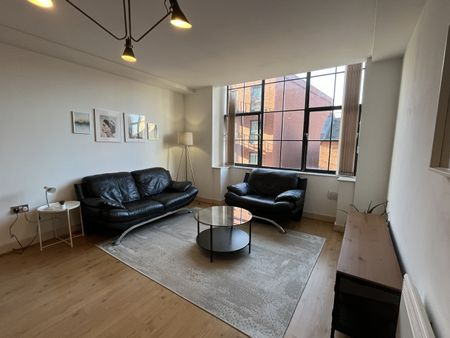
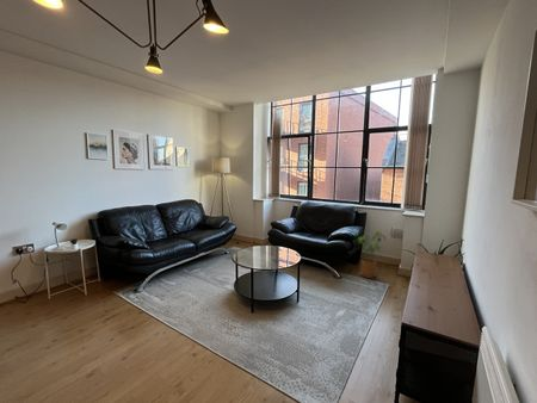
+ house plant [357,230,387,279]
